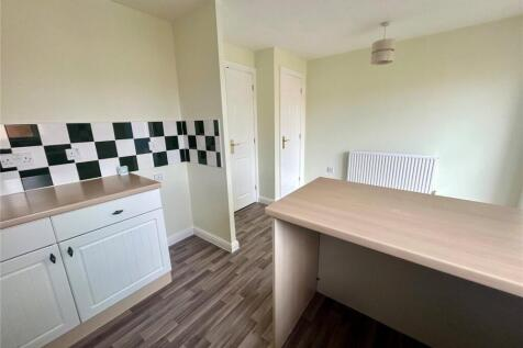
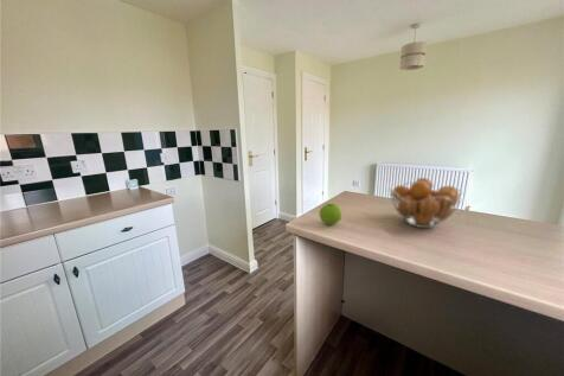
+ apple [319,203,342,227]
+ fruit basket [389,177,463,229]
